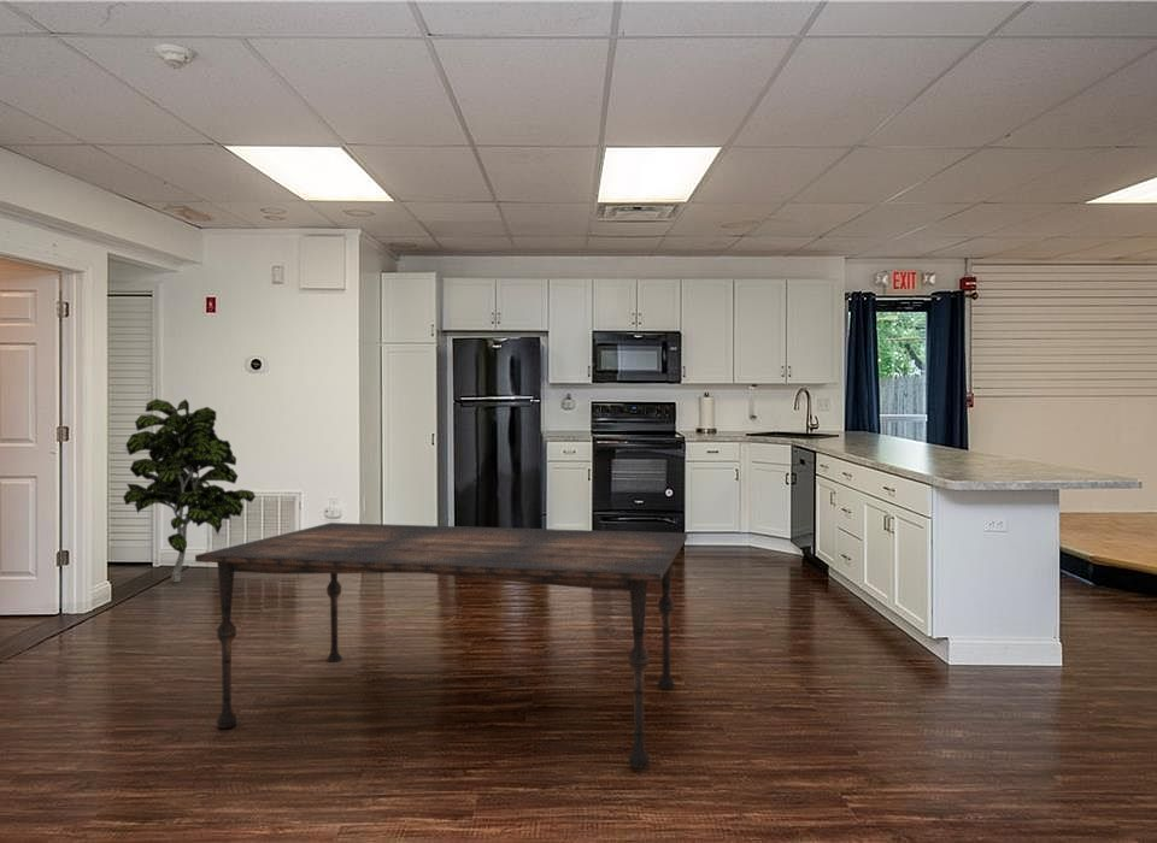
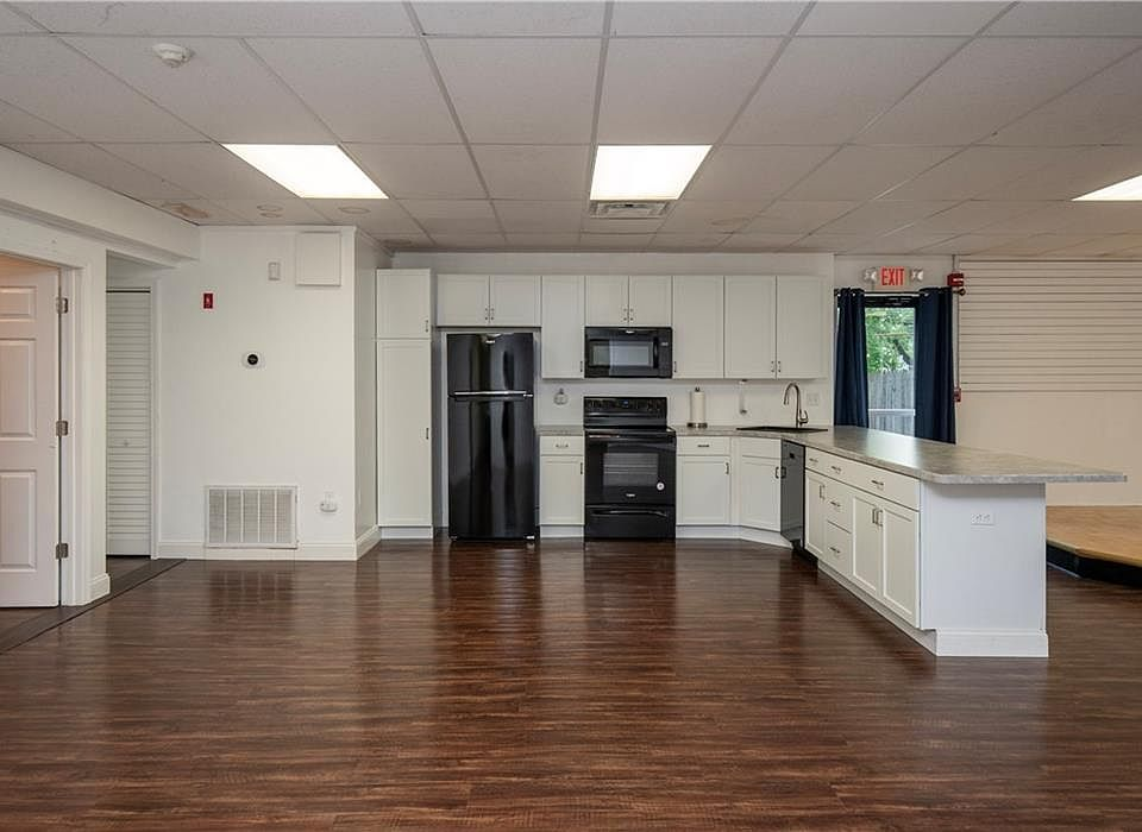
- indoor plant [122,397,257,583]
- dining table [194,521,688,770]
